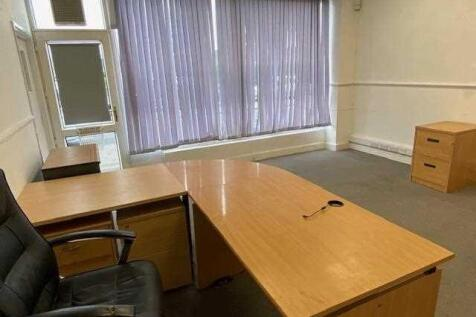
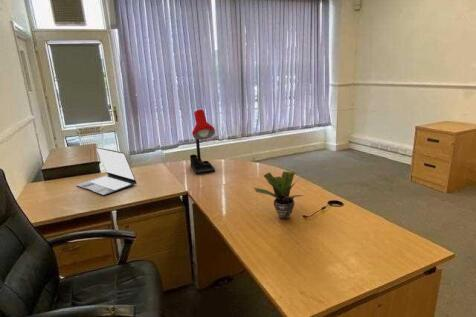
+ desk lamp [189,109,216,175]
+ laptop [76,146,138,196]
+ potted plant [253,170,307,220]
